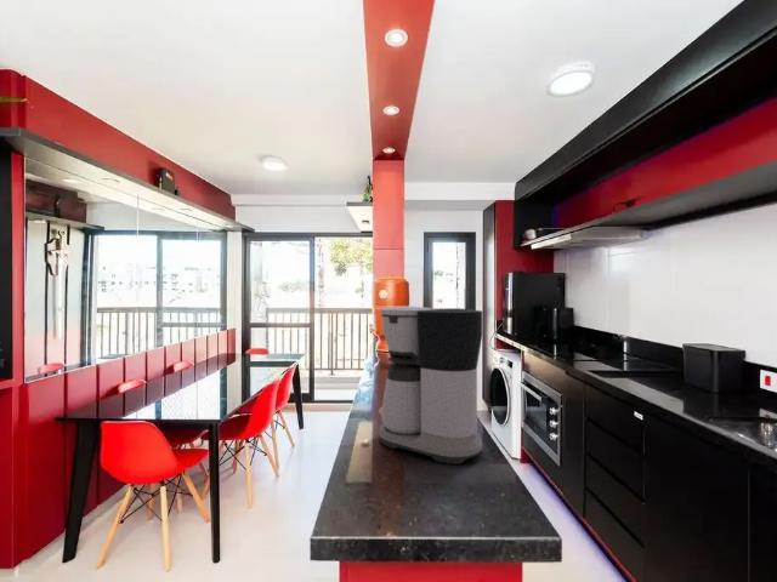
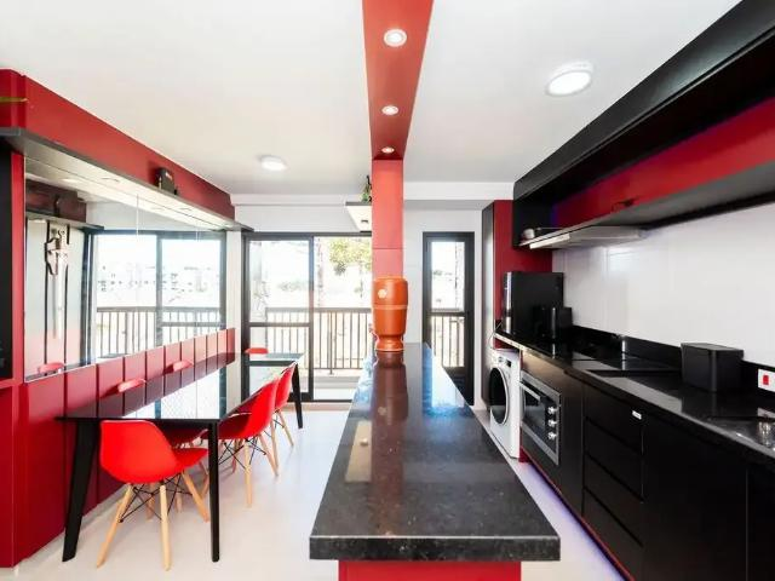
- coffee maker [379,306,483,464]
